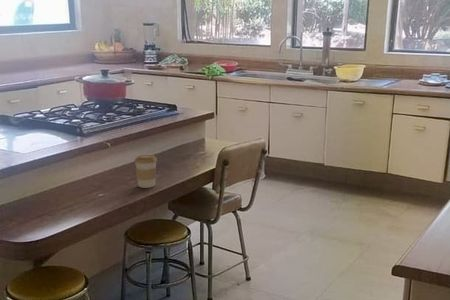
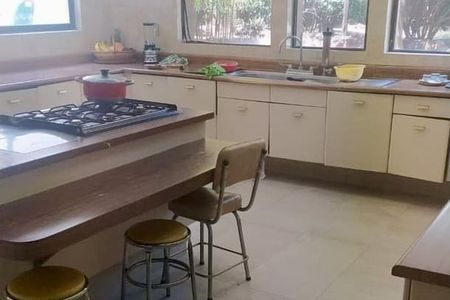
- coffee cup [133,154,158,189]
